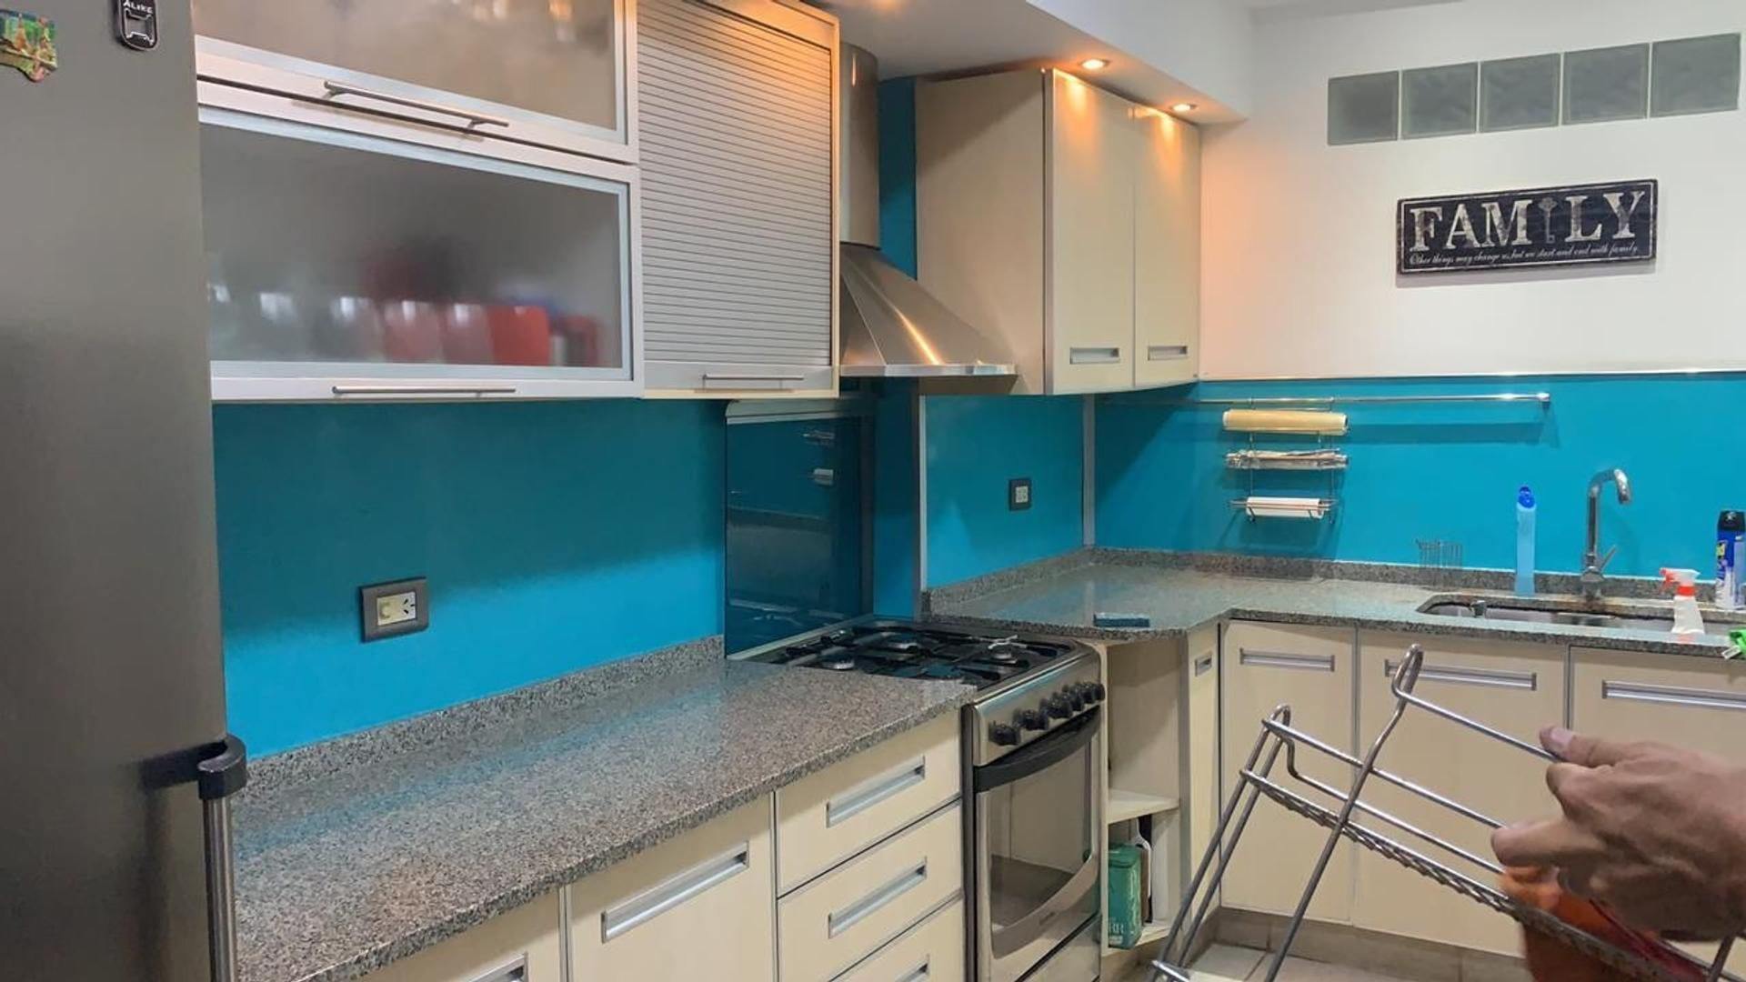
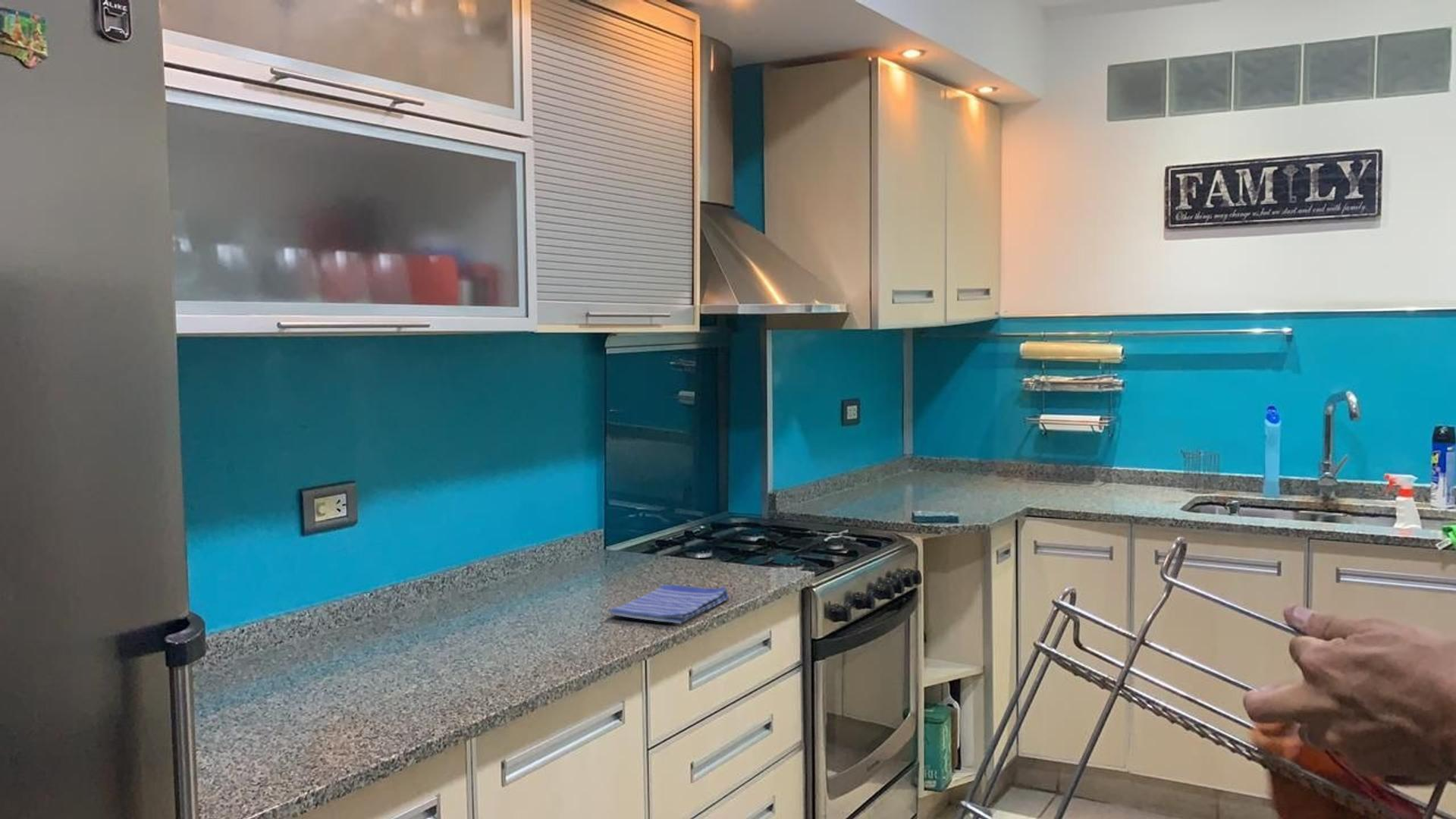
+ dish towel [607,584,730,625]
